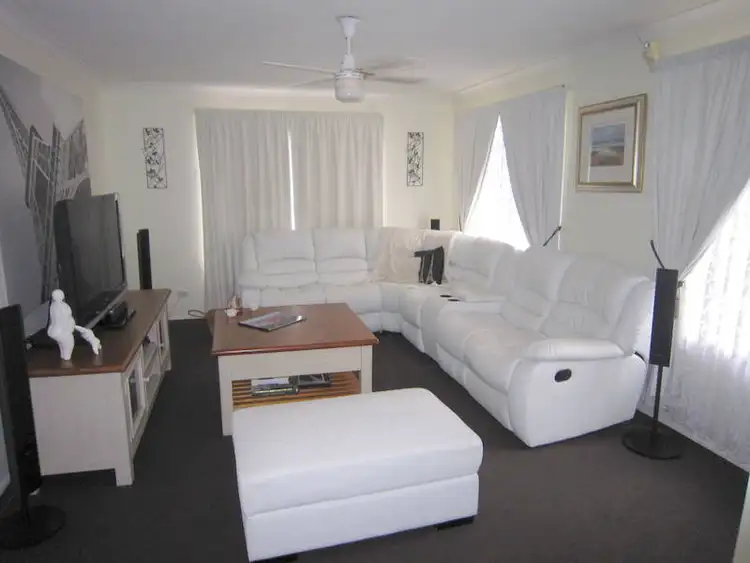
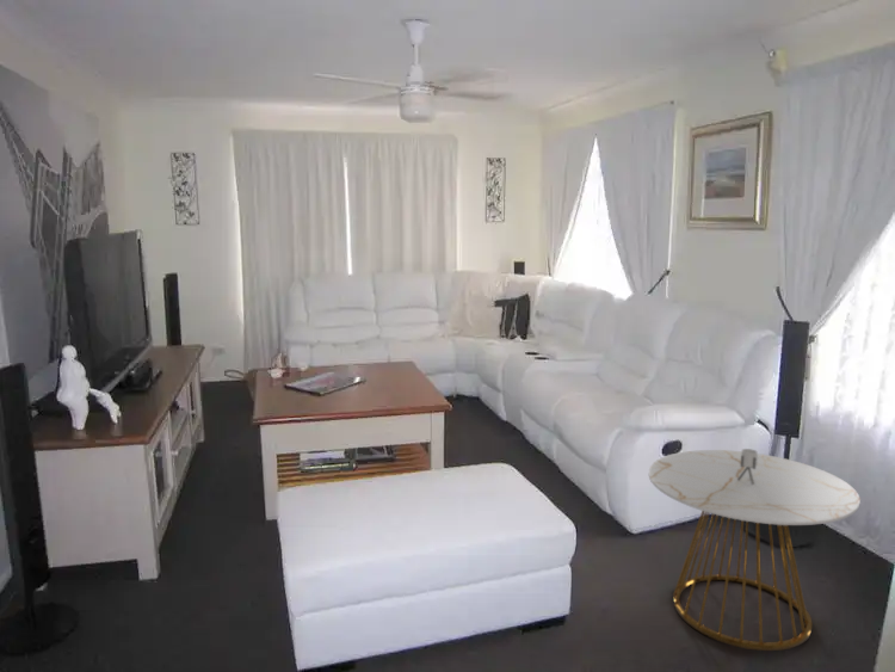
+ side table [648,448,862,652]
